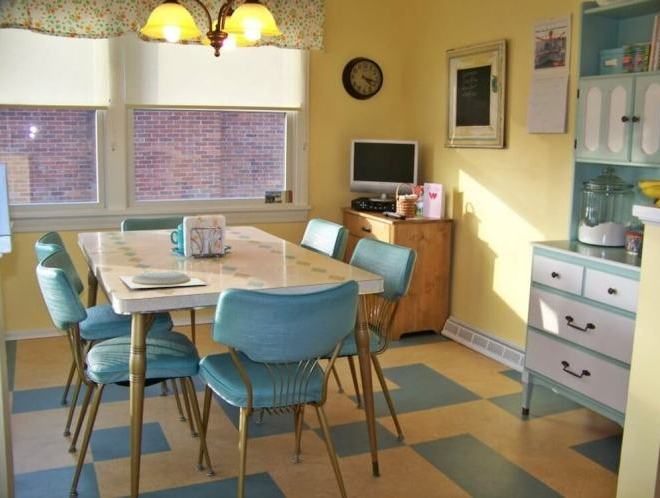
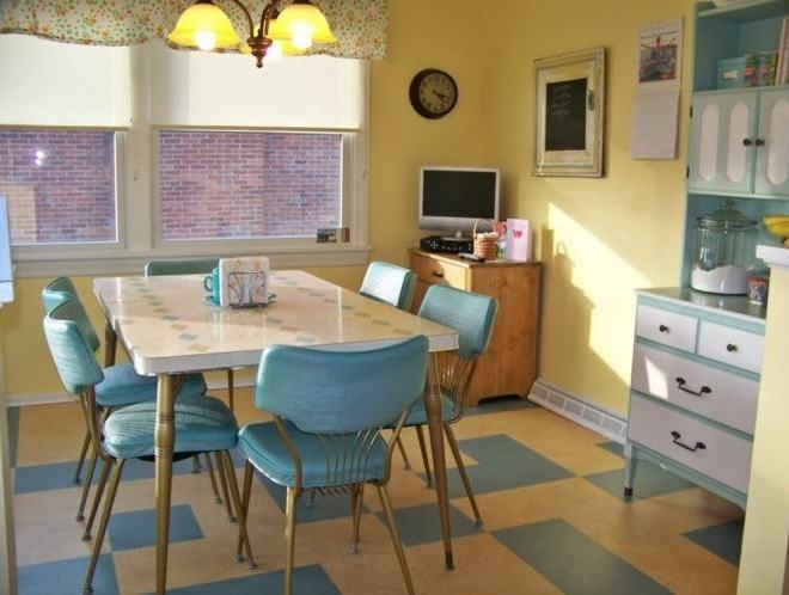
- plate [118,270,207,289]
